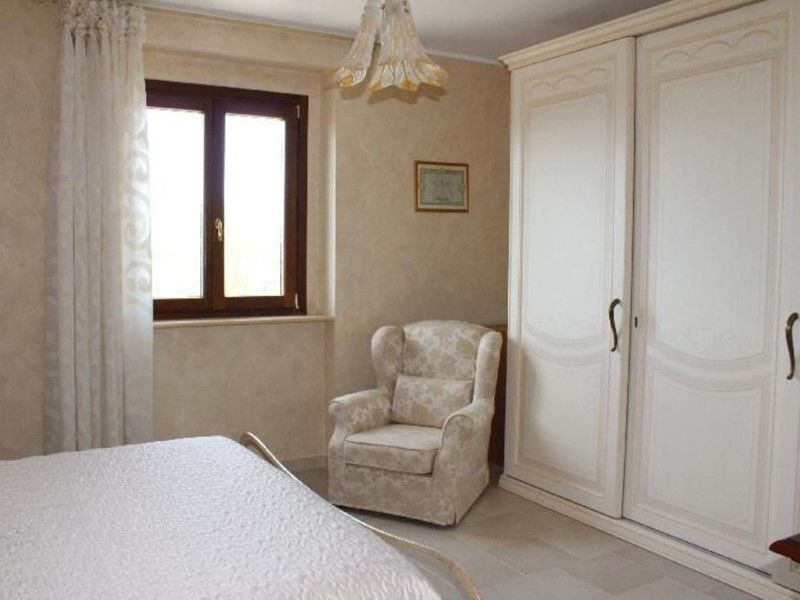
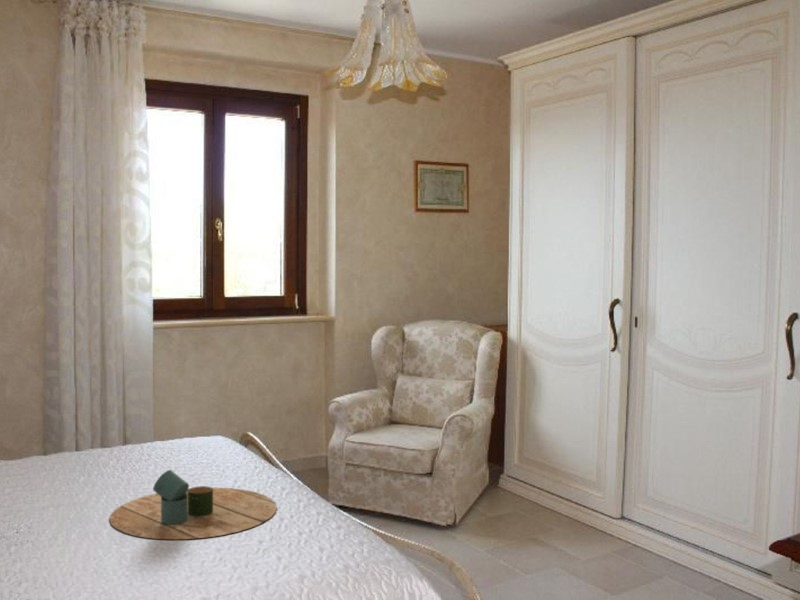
+ decorative tray [108,469,278,540]
